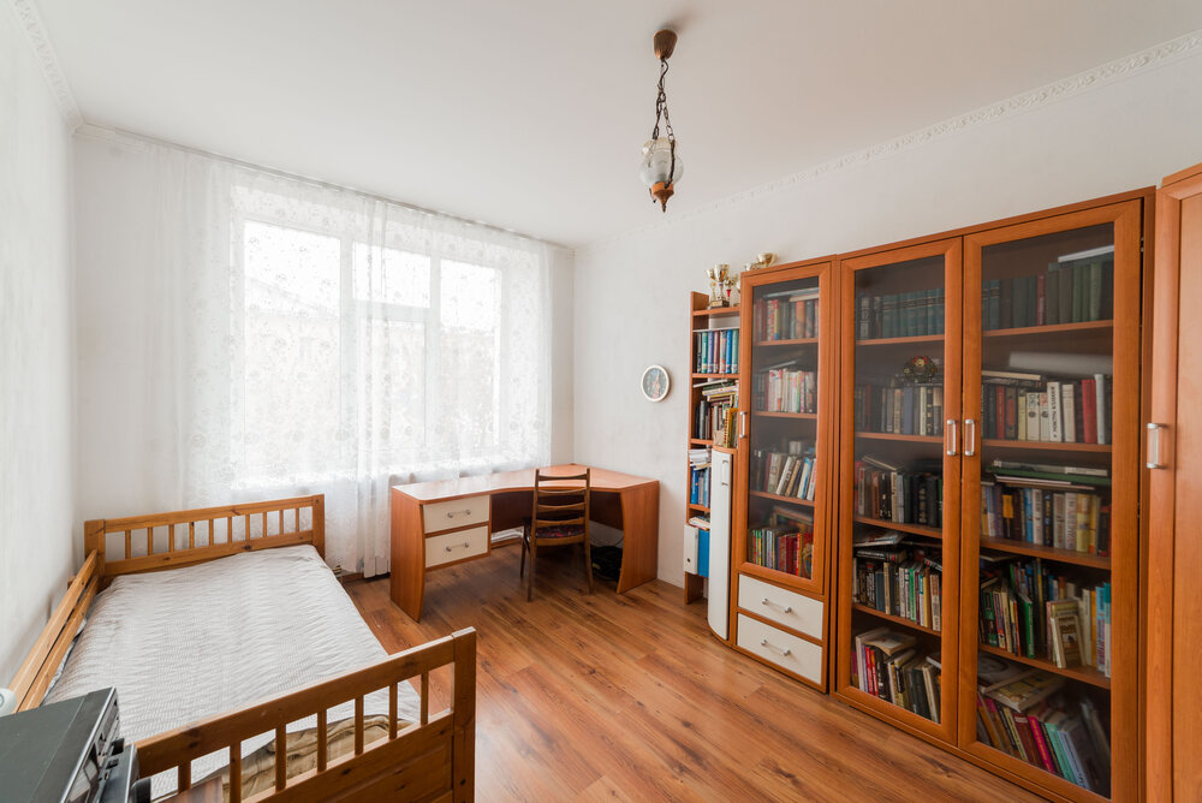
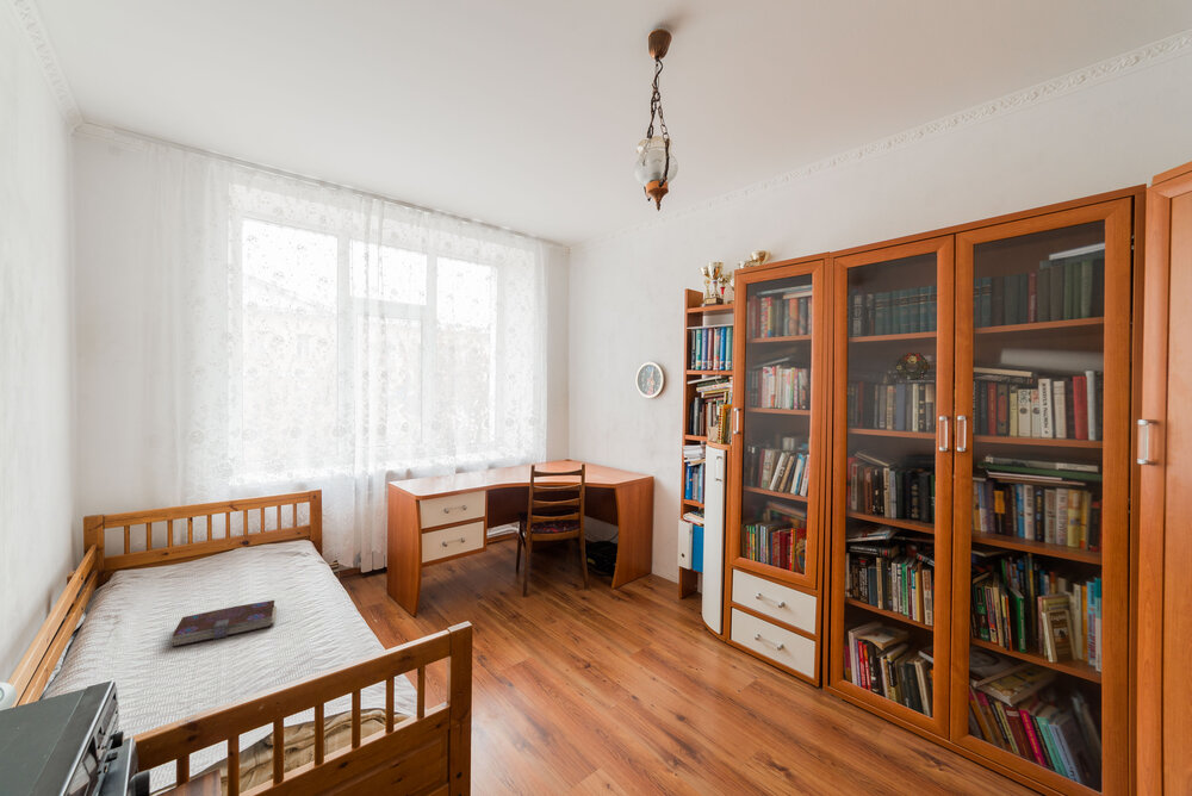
+ book [169,599,278,648]
